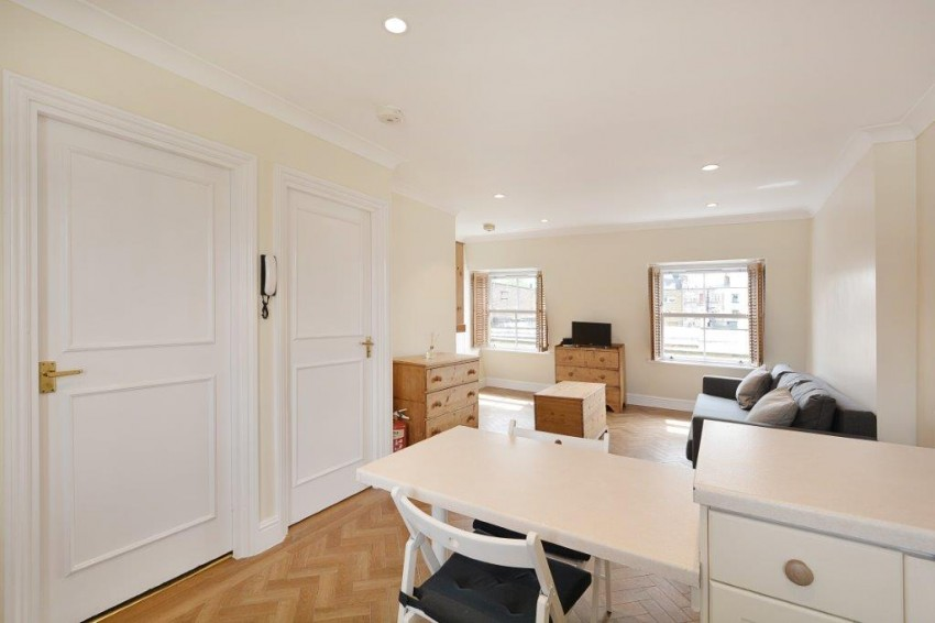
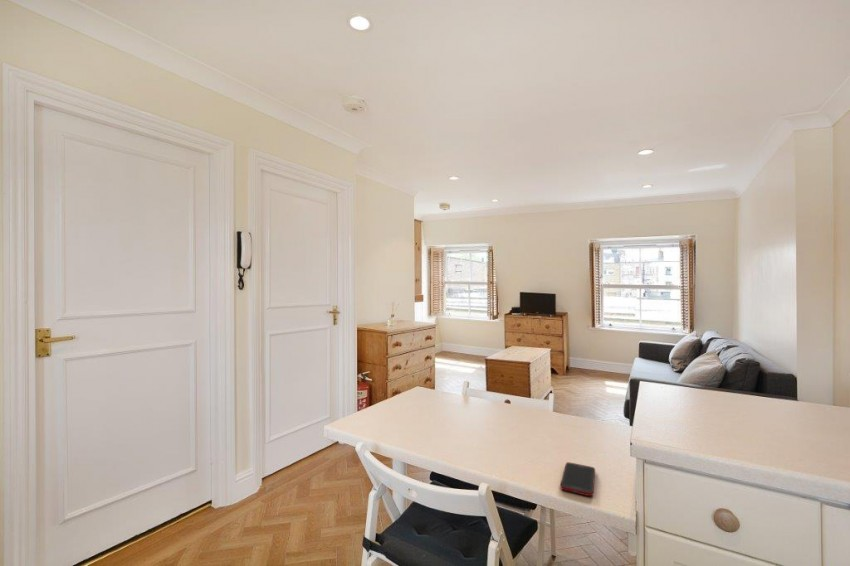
+ cell phone [559,461,596,497]
